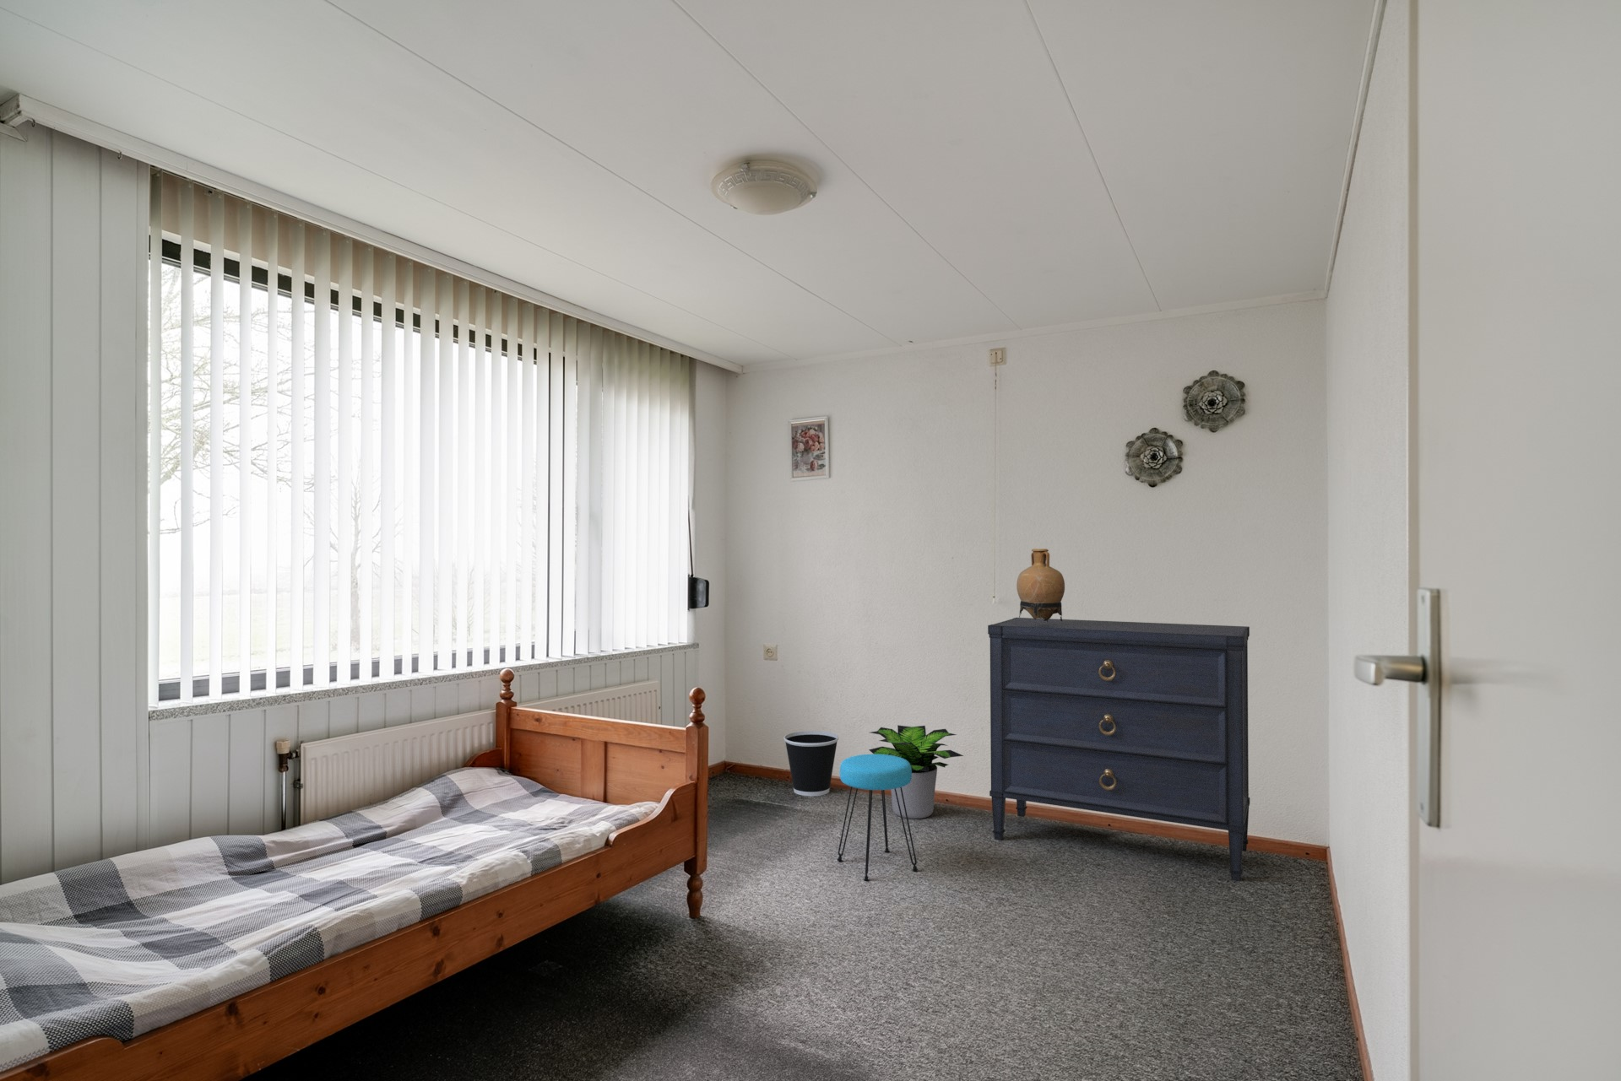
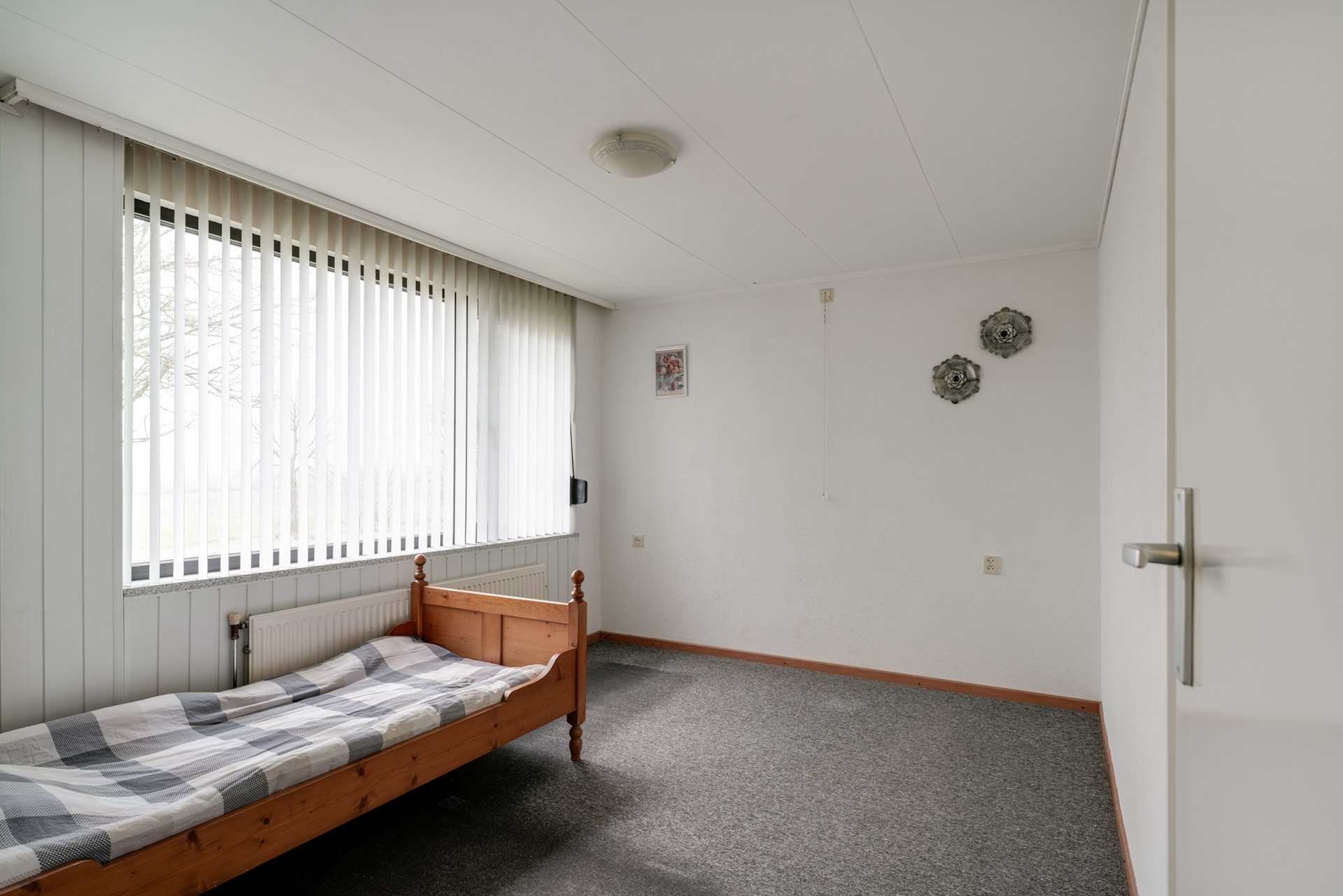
- vase [1015,548,1066,621]
- stool [836,754,919,881]
- potted plant [868,725,964,819]
- wastebasket [783,730,839,796]
- dresser [987,617,1250,882]
